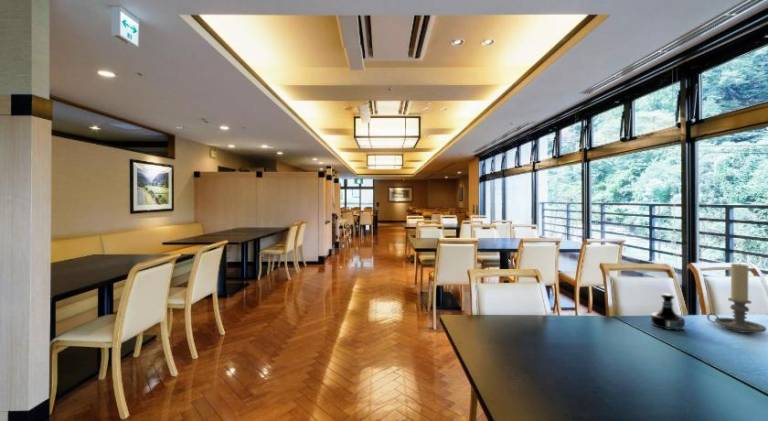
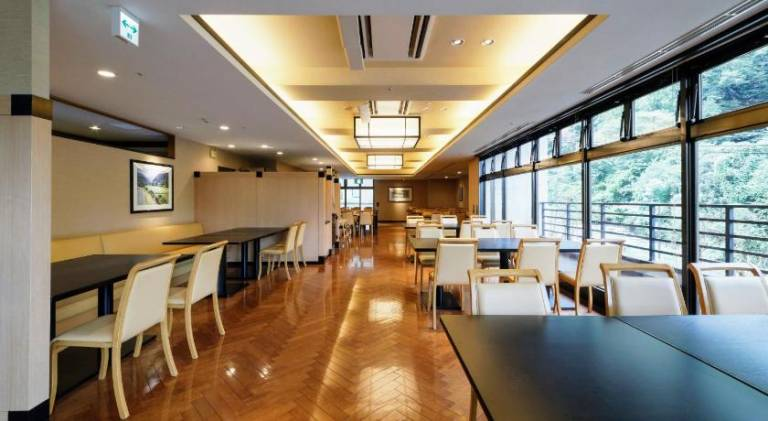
- tequila bottle [650,292,686,331]
- candle holder [706,262,767,334]
